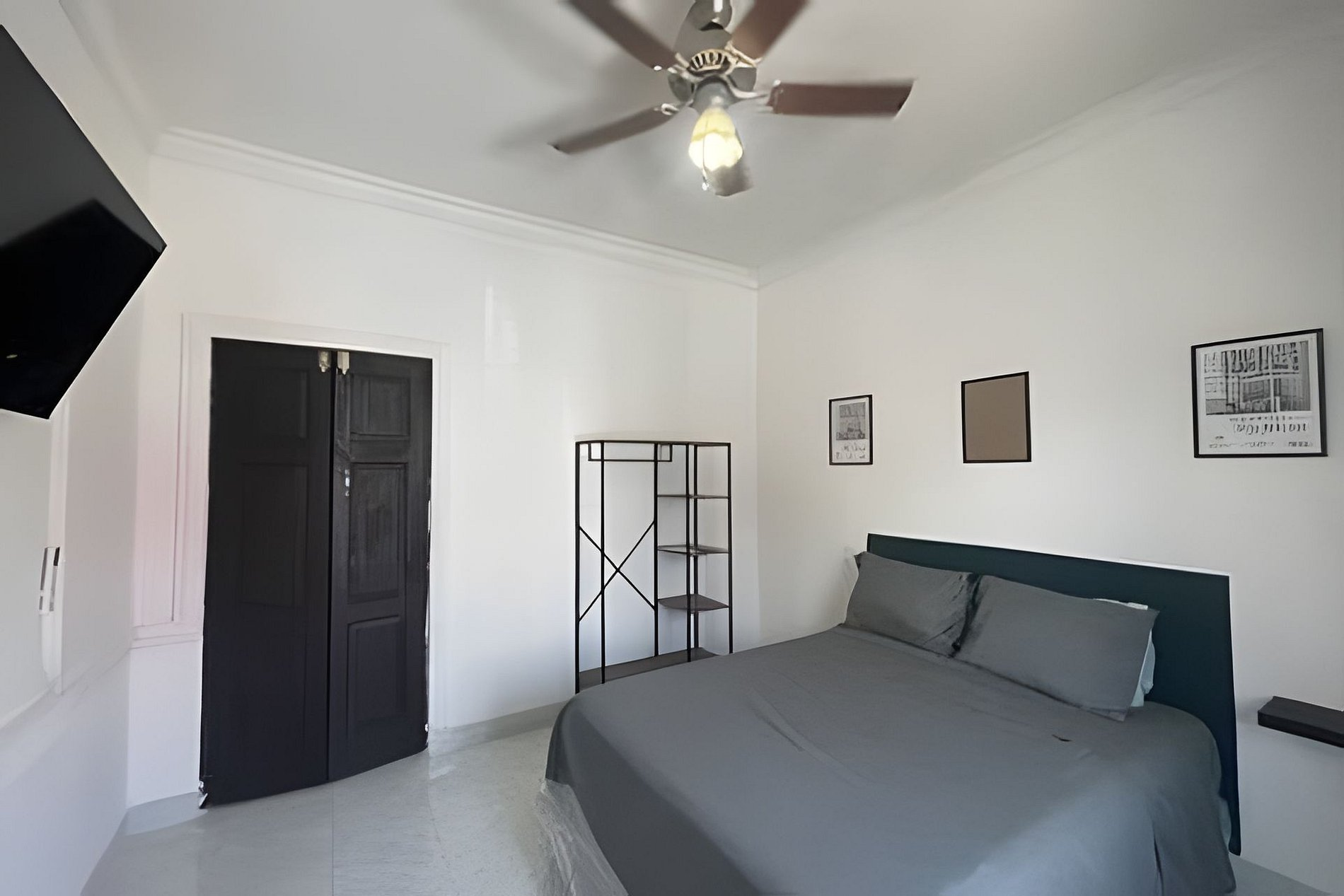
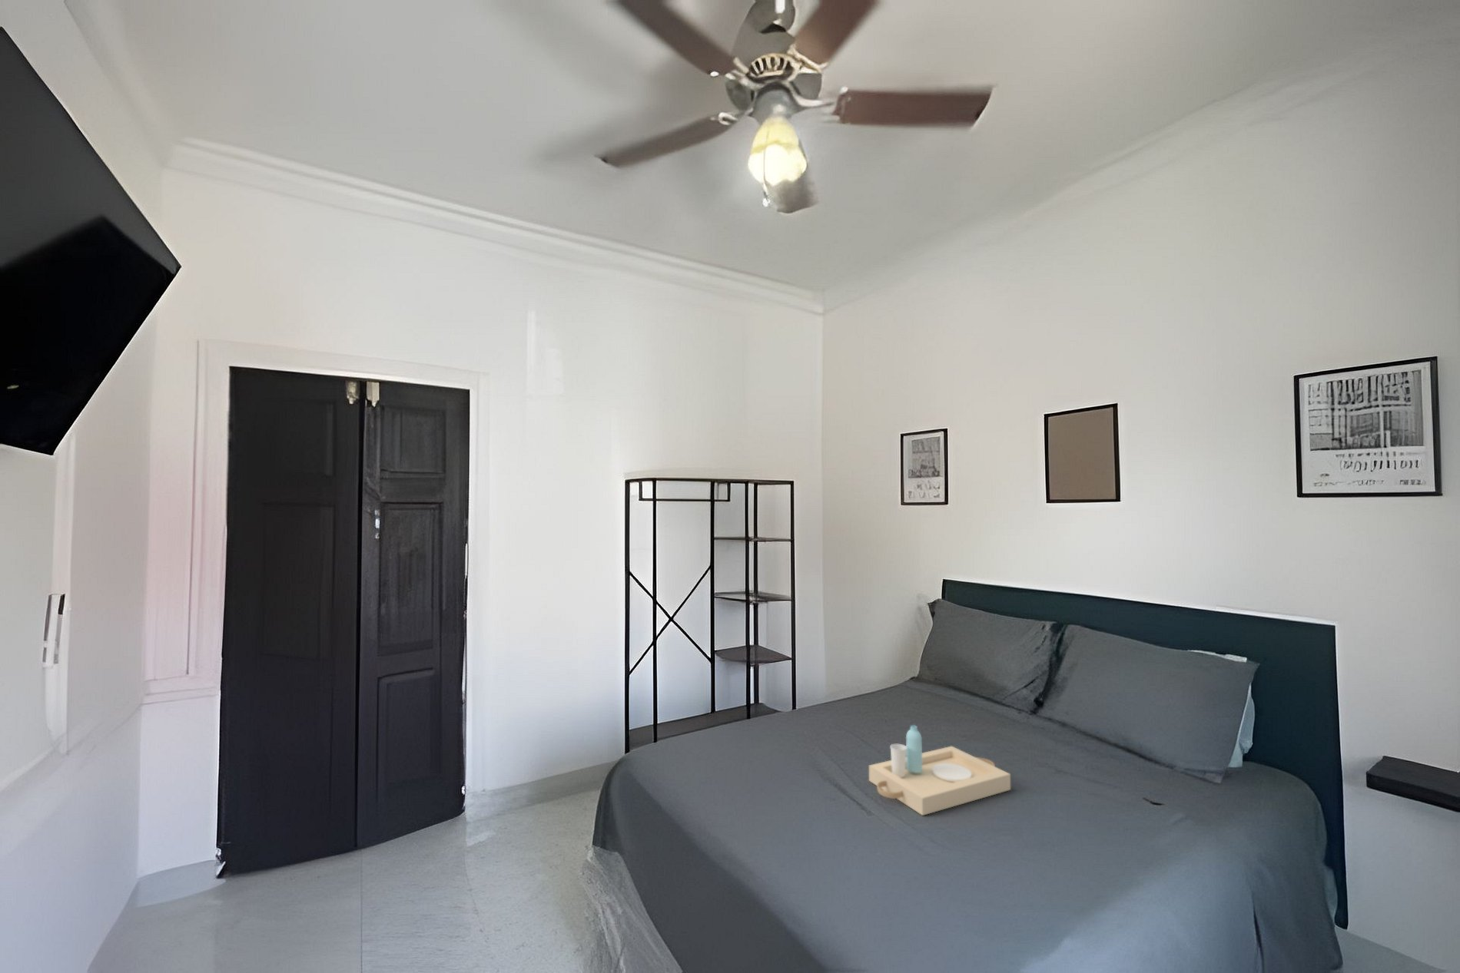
+ serving tray [868,724,1011,817]
